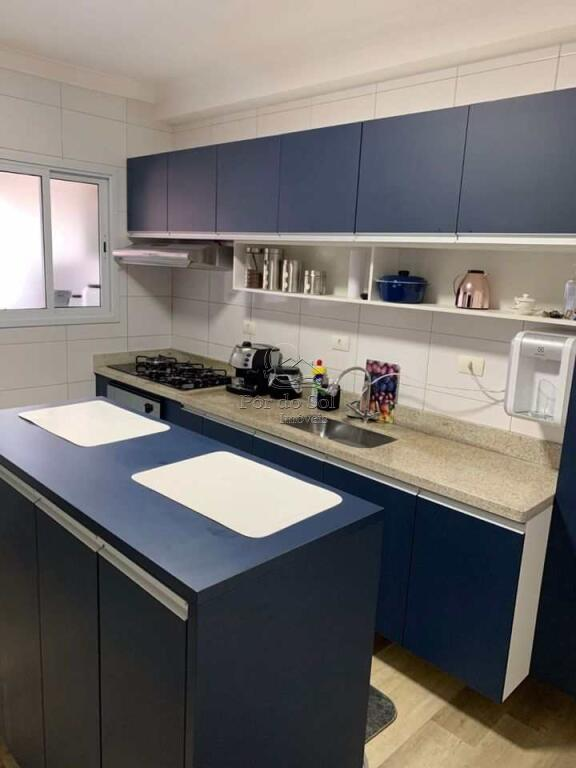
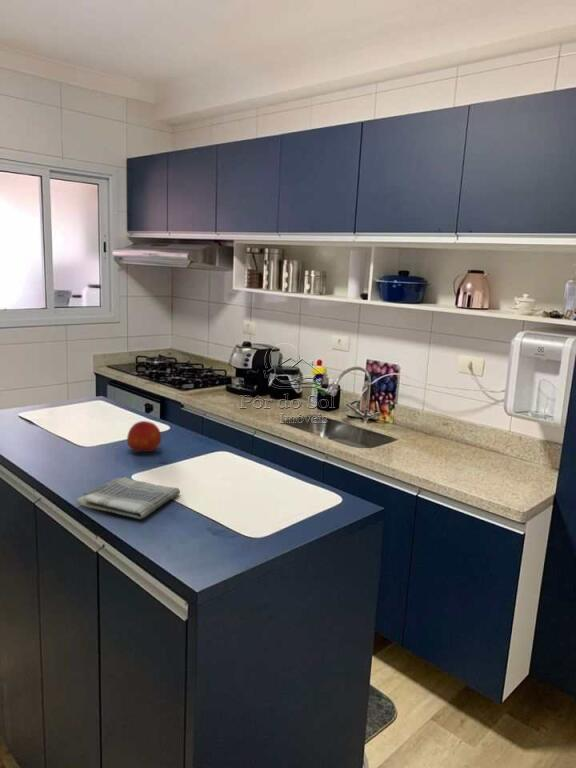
+ fruit [126,420,162,454]
+ dish towel [76,476,181,520]
